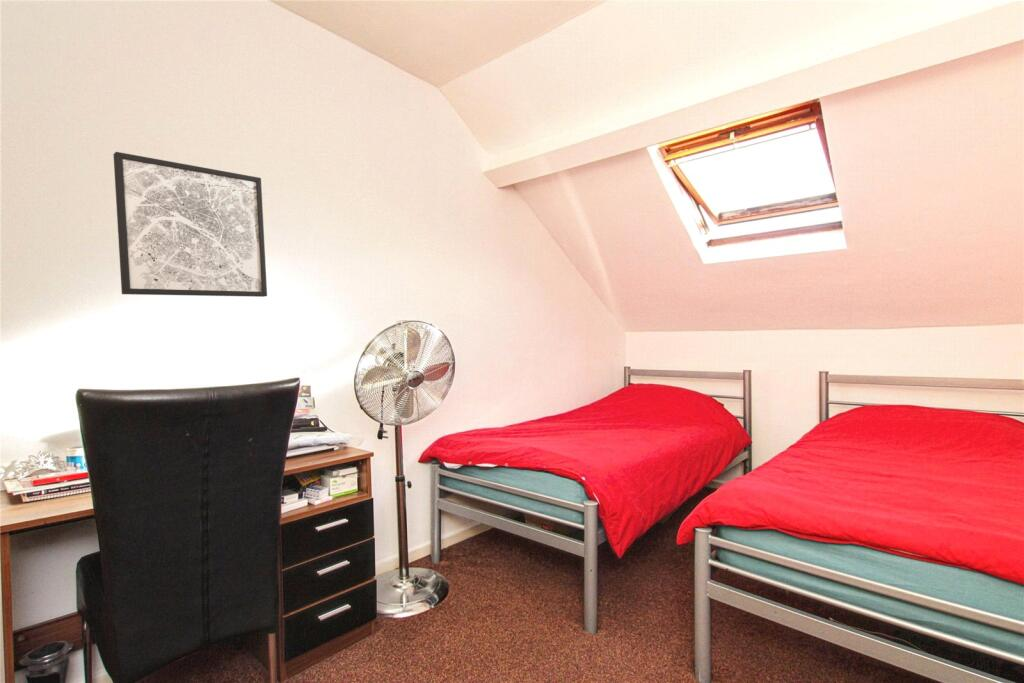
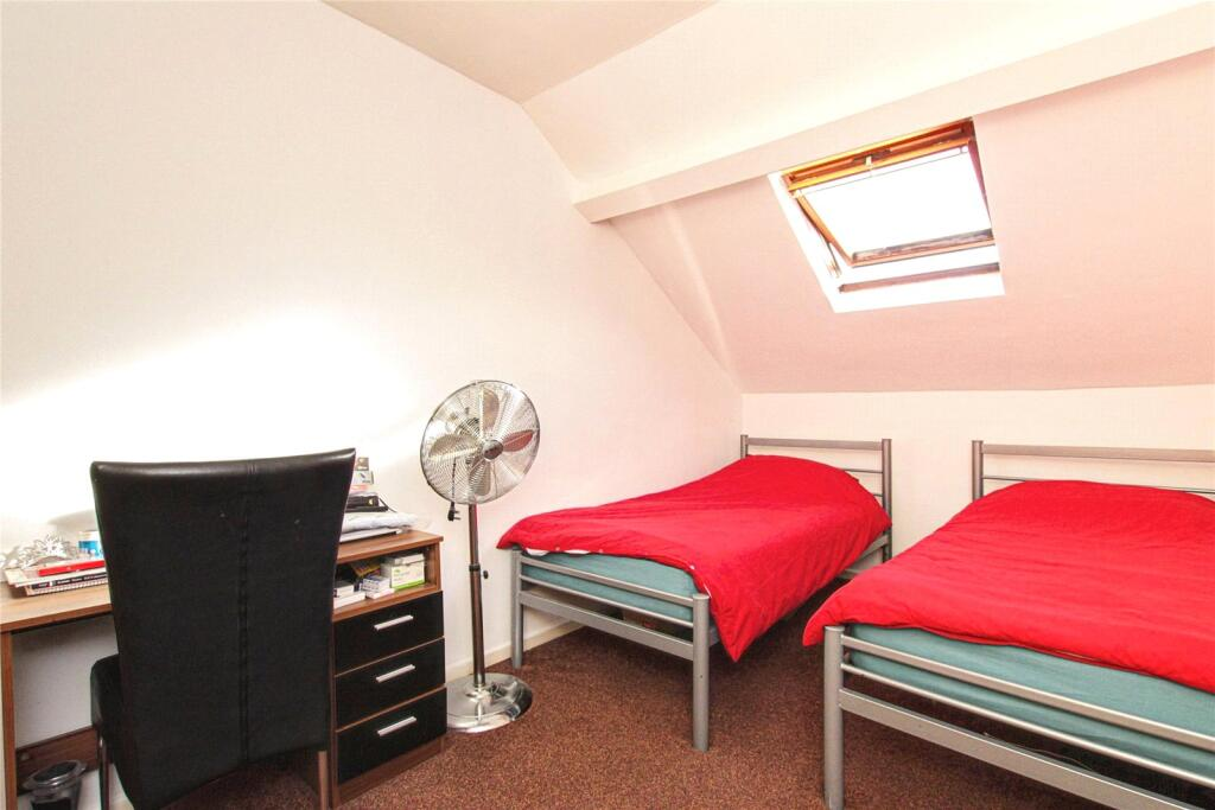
- wall art [112,151,268,298]
